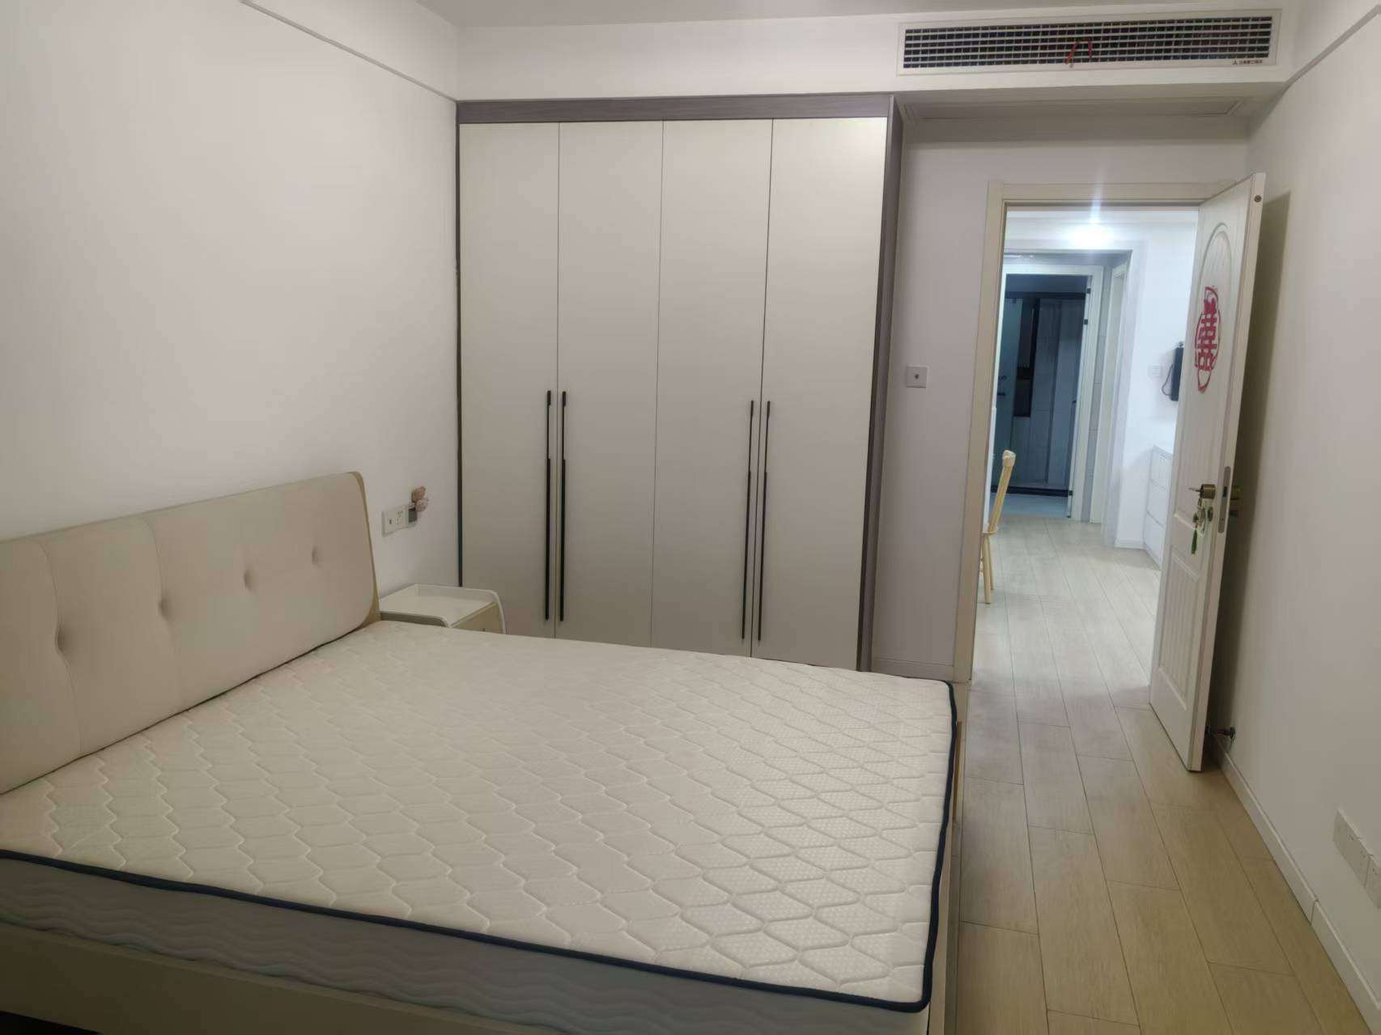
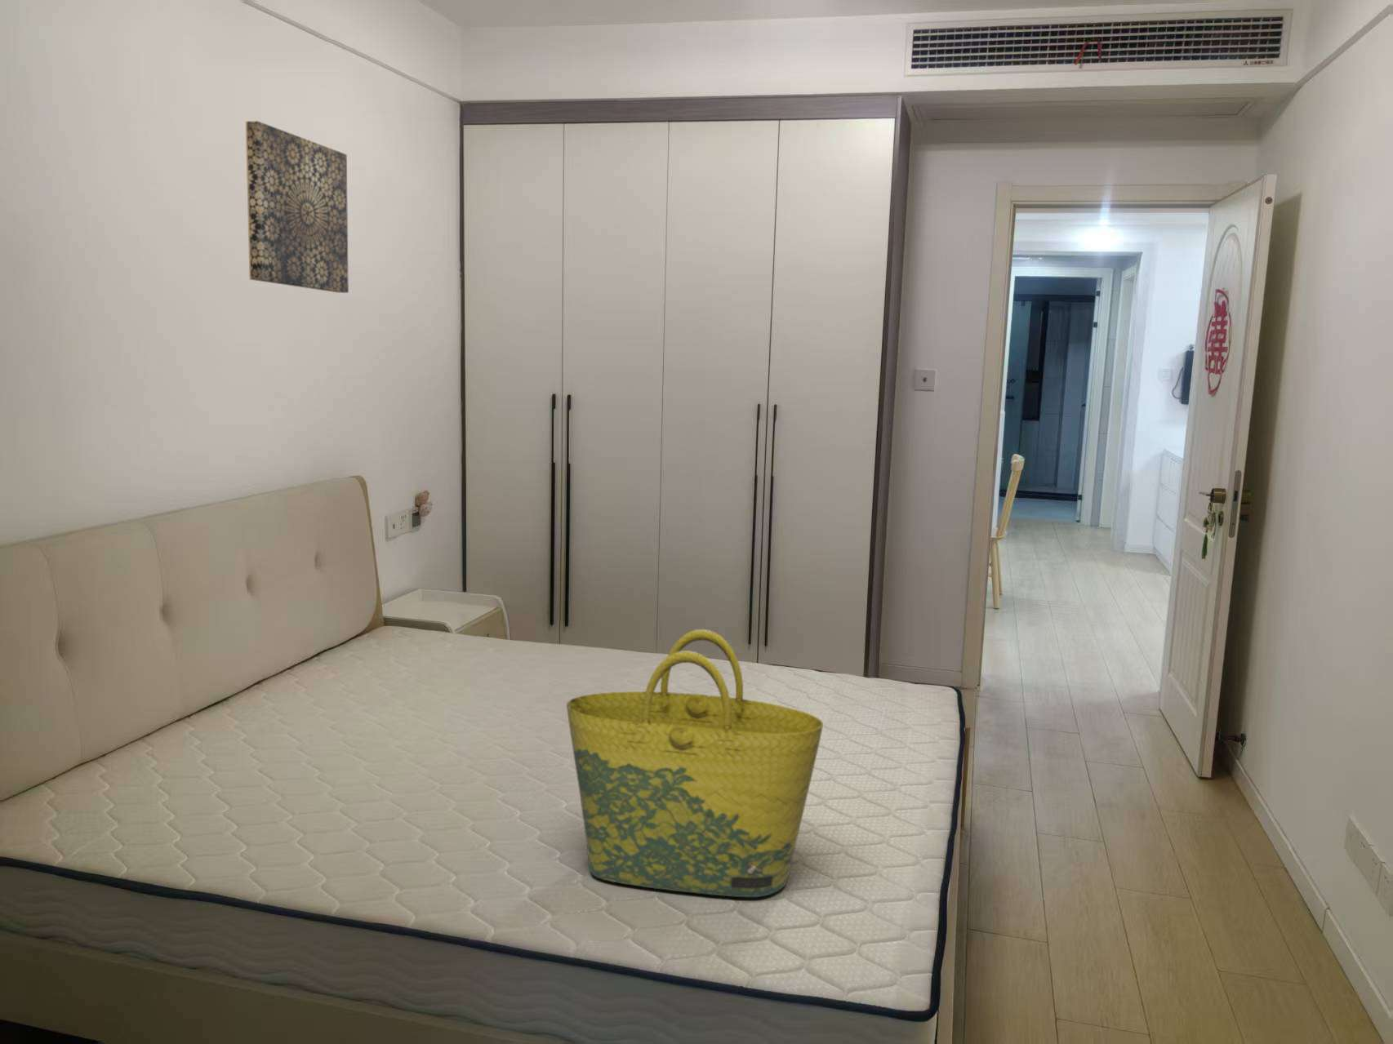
+ wall art [245,120,350,294]
+ tote bag [566,628,824,898]
